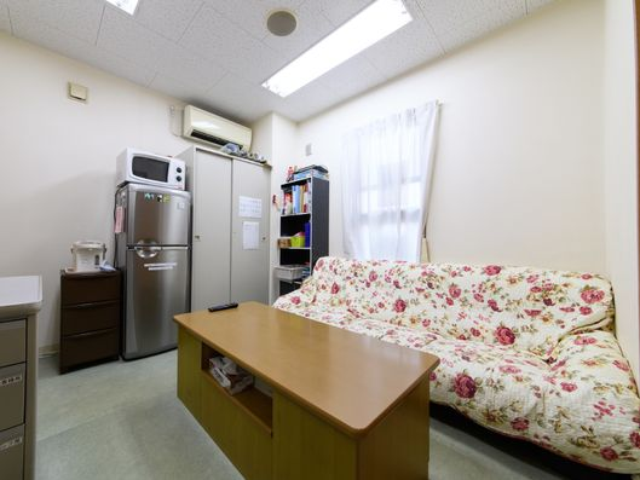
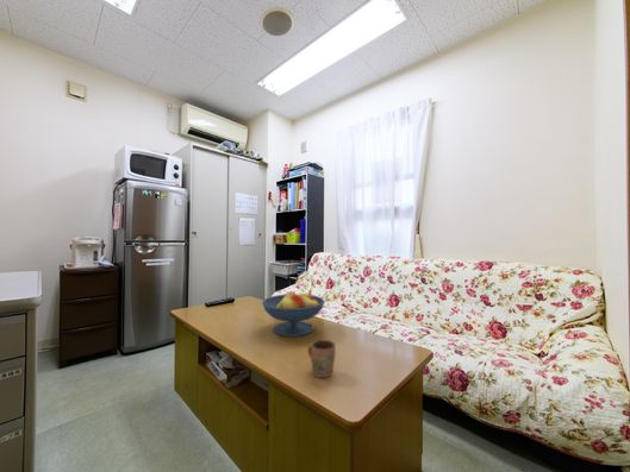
+ fruit bowl [261,292,326,338]
+ mug [306,339,337,378]
